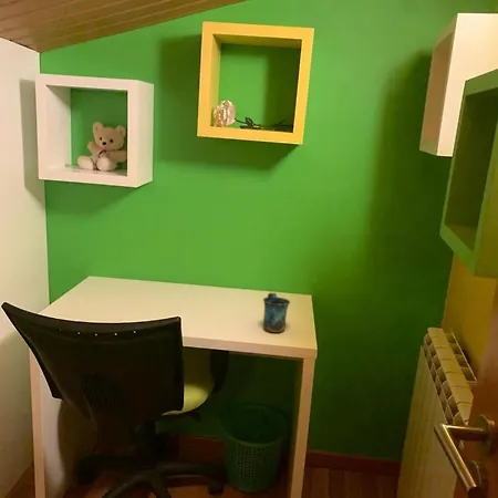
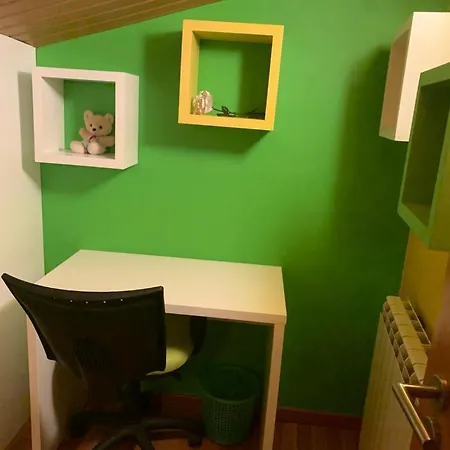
- mug [262,292,291,333]
